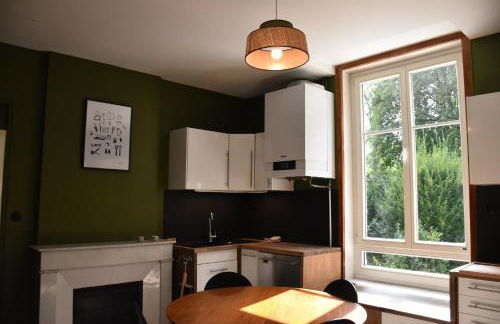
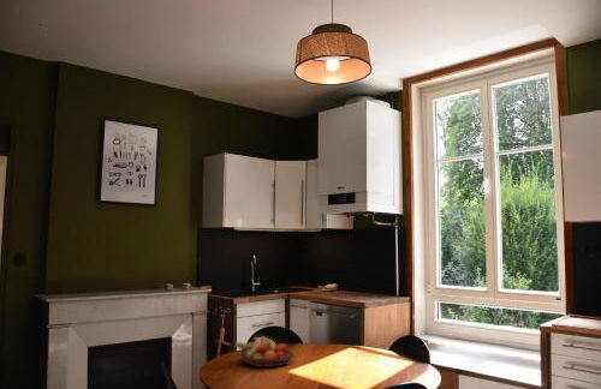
+ fruit bowl [234,335,294,369]
